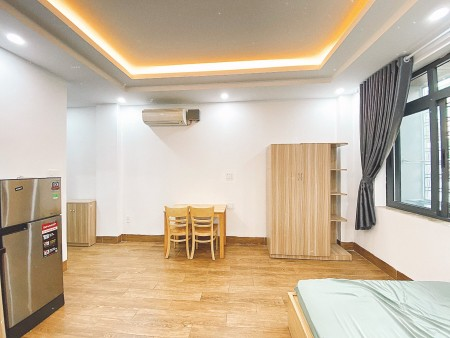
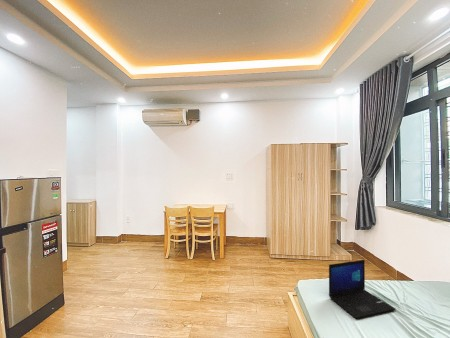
+ laptop [328,259,396,320]
